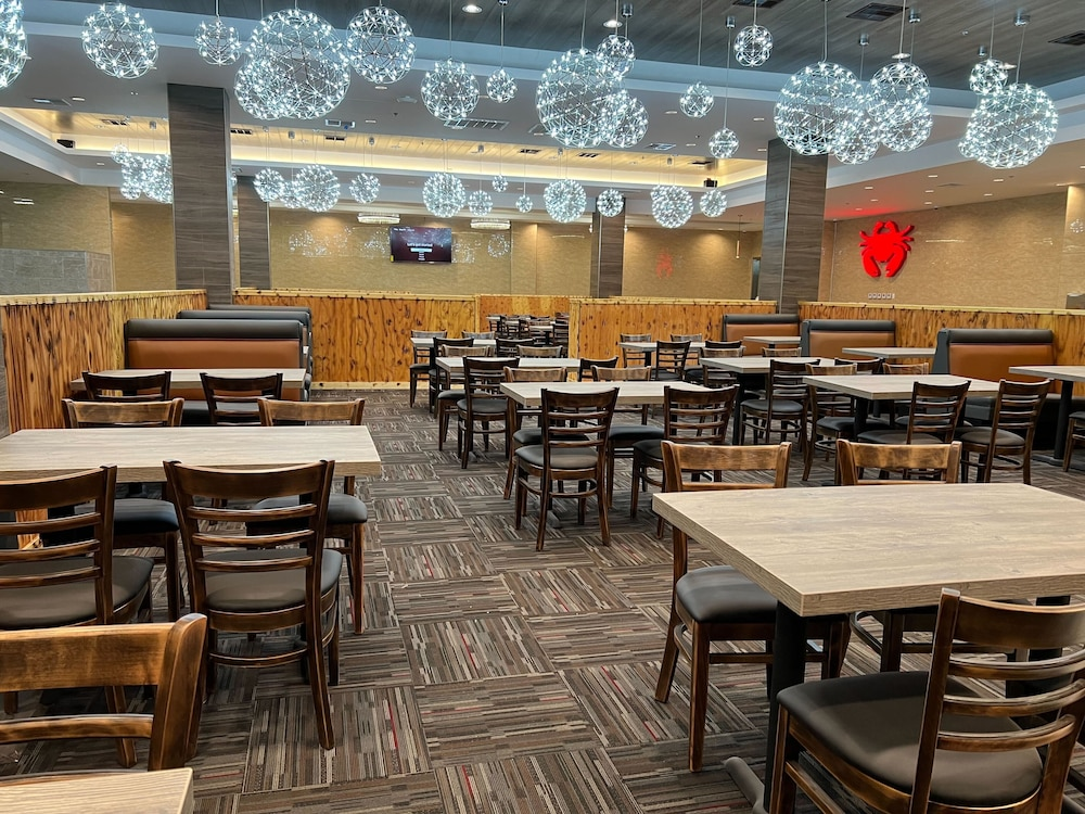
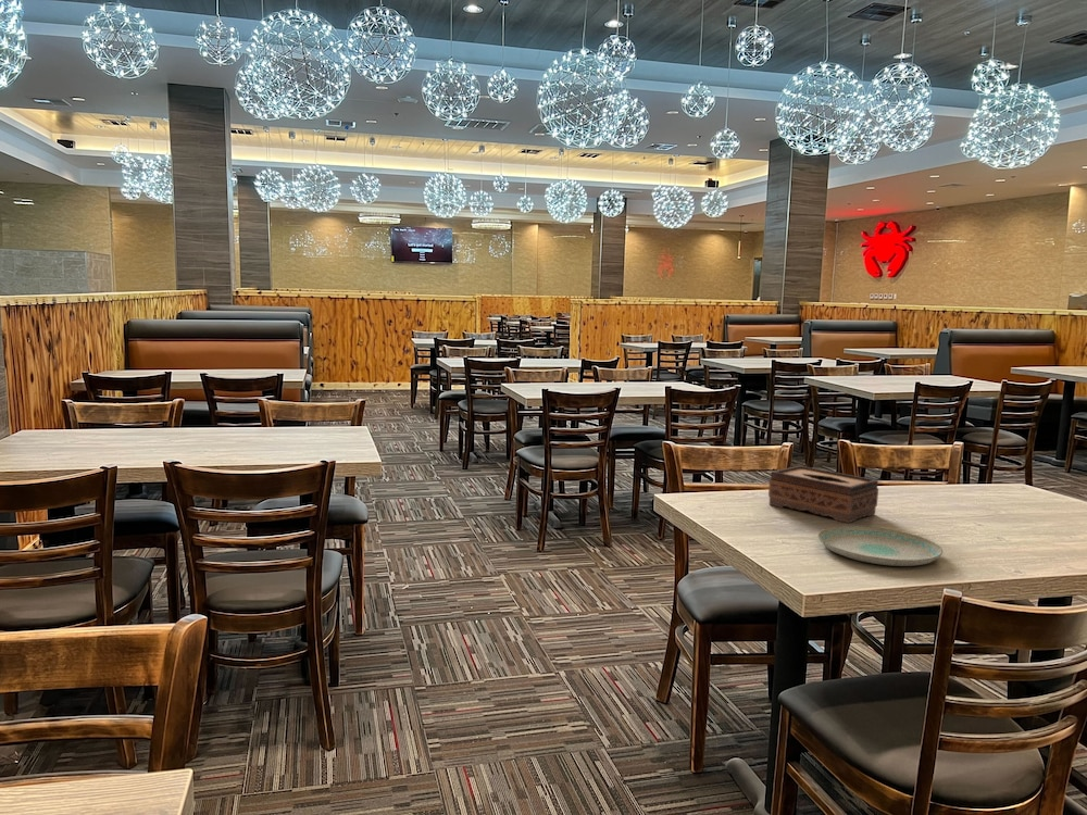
+ tissue box [767,465,879,524]
+ plate [817,525,944,567]
